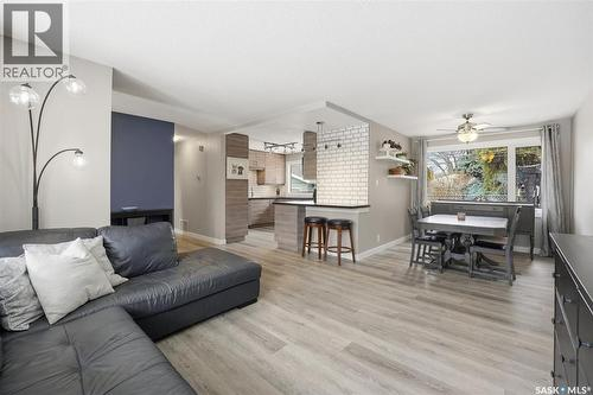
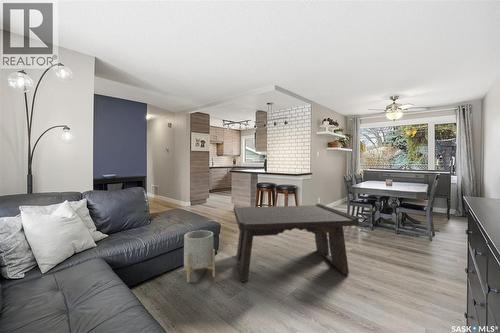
+ planter [183,229,216,283]
+ coffee table [233,203,360,283]
